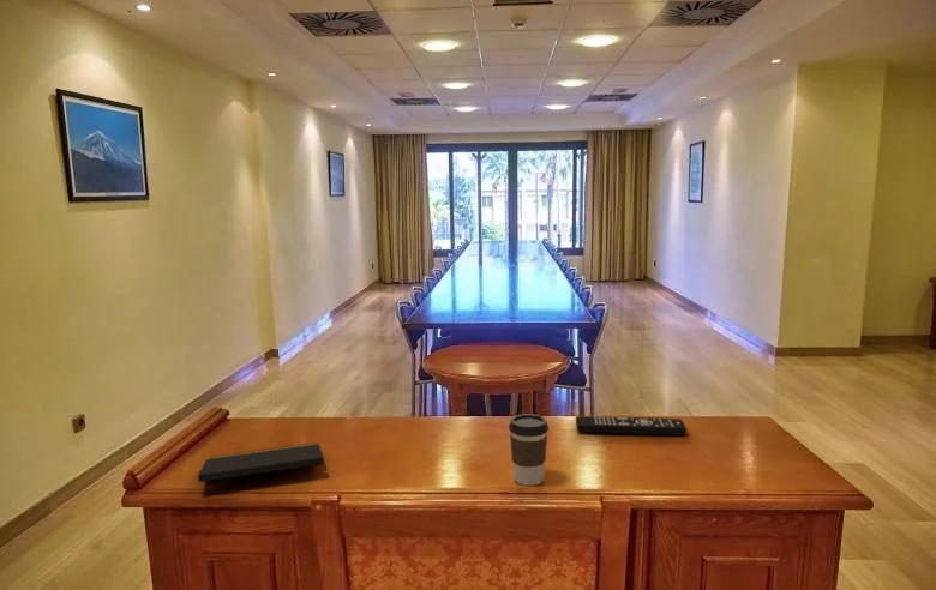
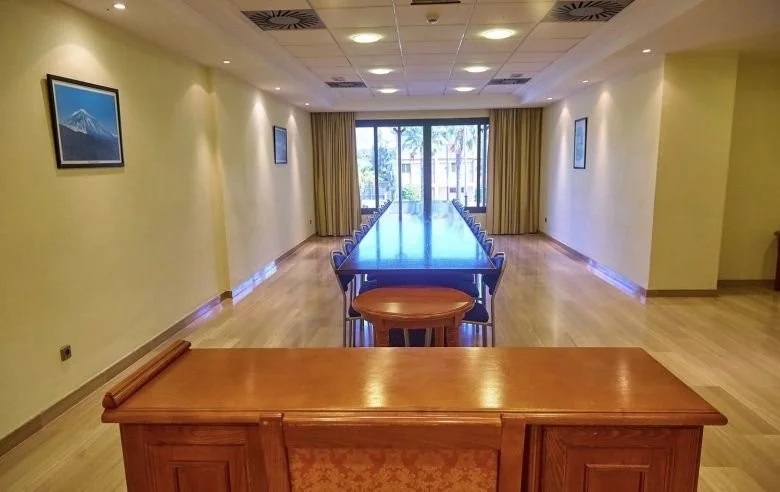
- coffee cup [508,413,550,487]
- remote control [575,415,688,437]
- notepad [197,441,329,483]
